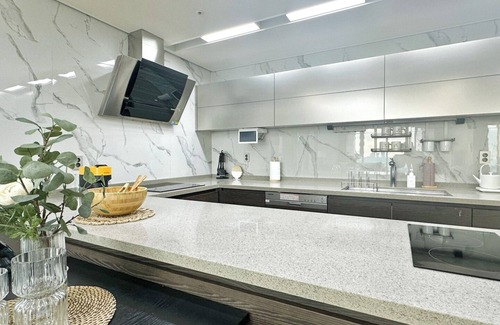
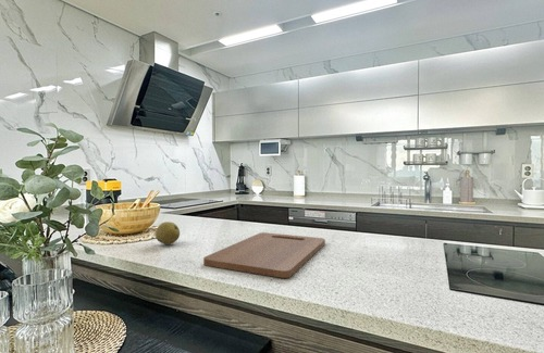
+ fruit [154,220,181,245]
+ cutting board [202,231,326,279]
